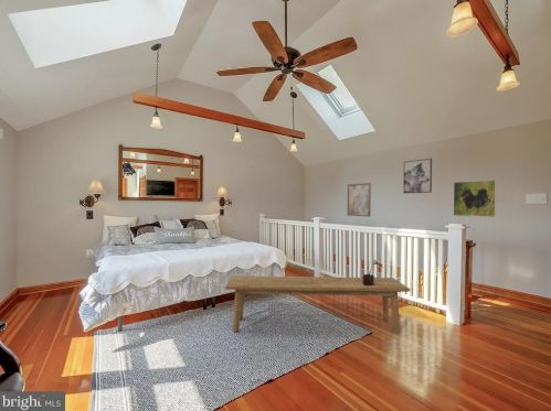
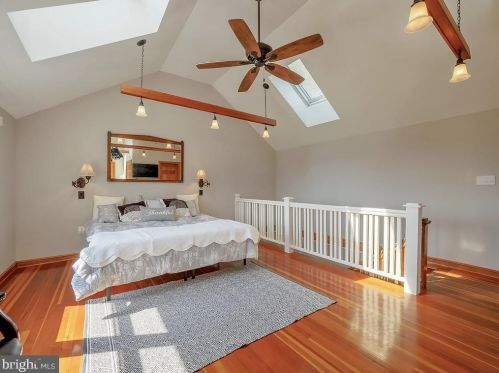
- bench [224,274,411,335]
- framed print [453,179,497,218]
- potted plant [362,259,383,286]
- wall art [403,158,433,194]
- wall art [346,182,372,217]
